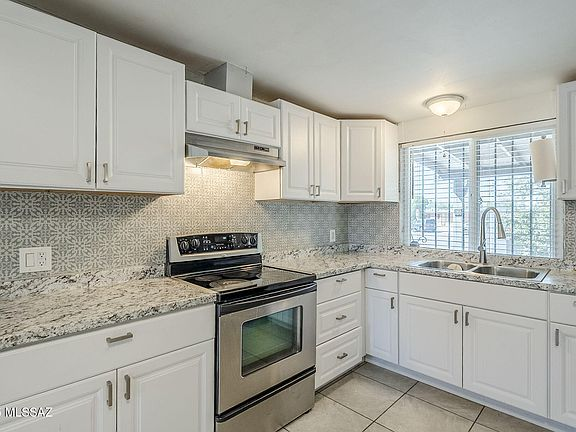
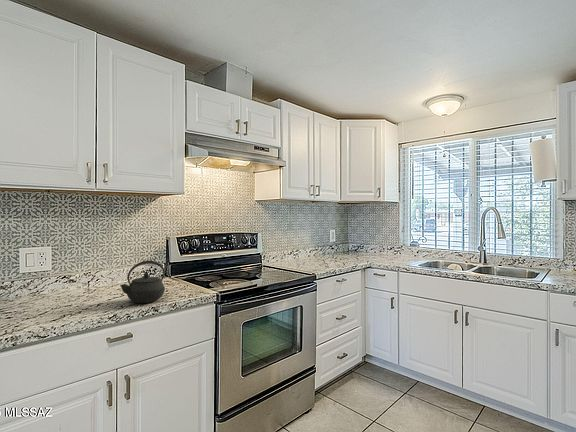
+ kettle [119,260,166,304]
